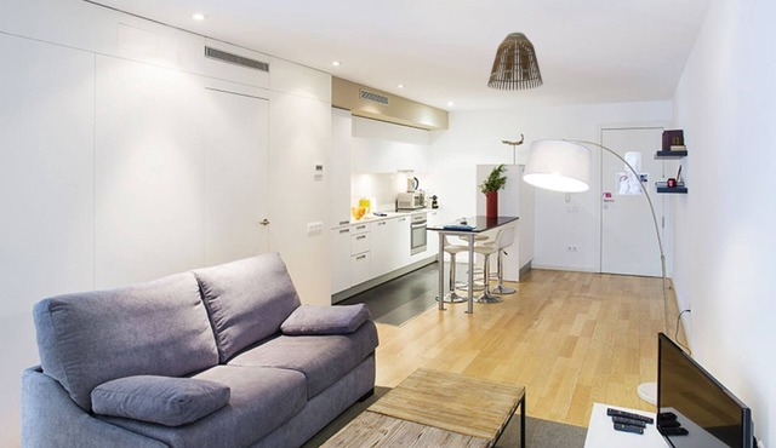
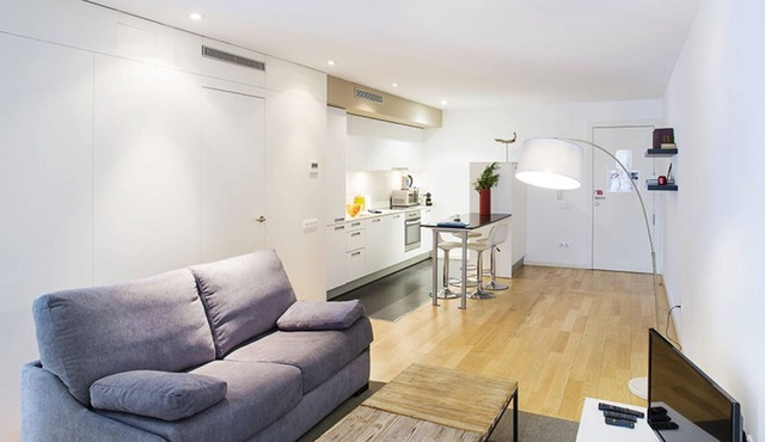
- lamp shade [486,31,544,92]
